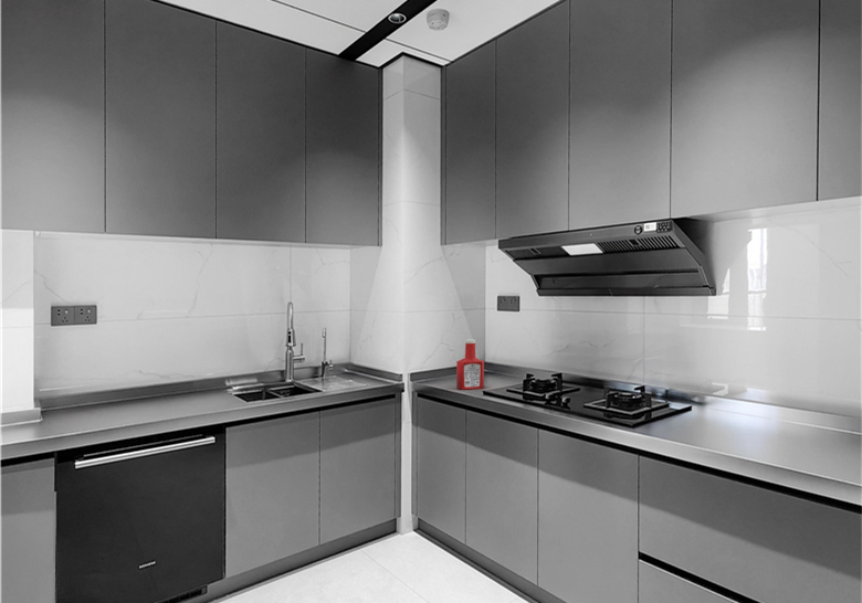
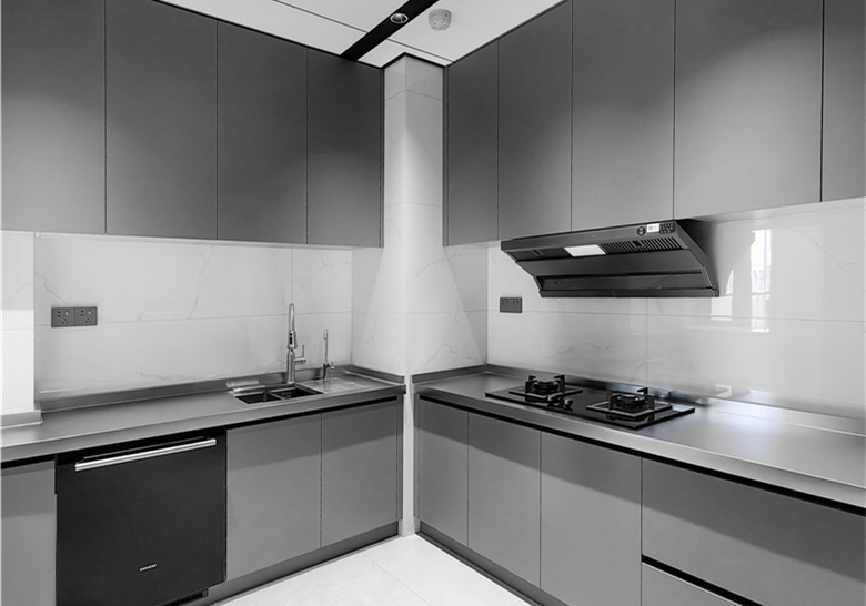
- soap bottle [455,338,485,391]
